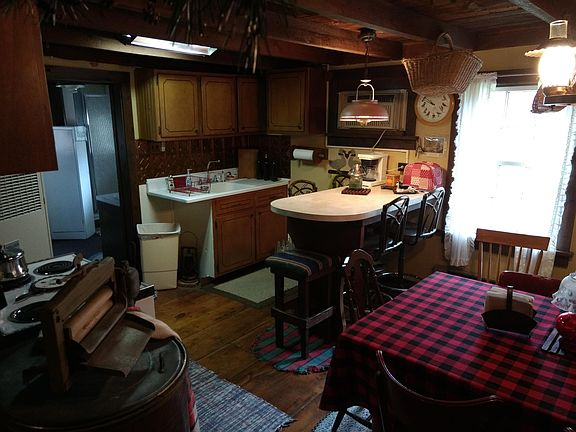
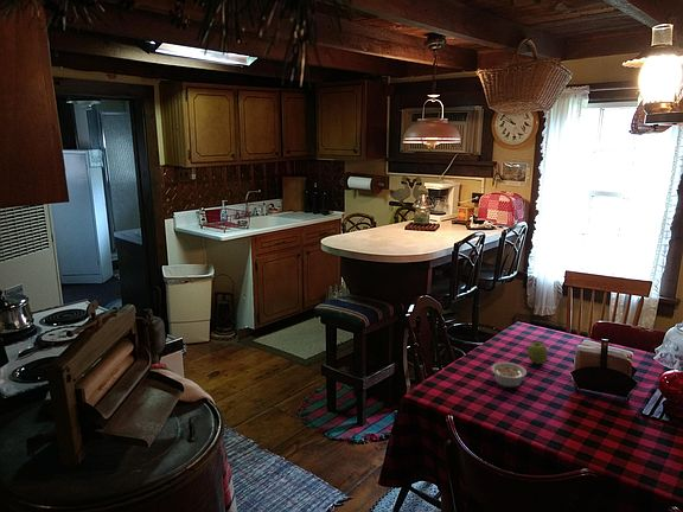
+ apple [526,341,549,365]
+ legume [490,361,528,389]
